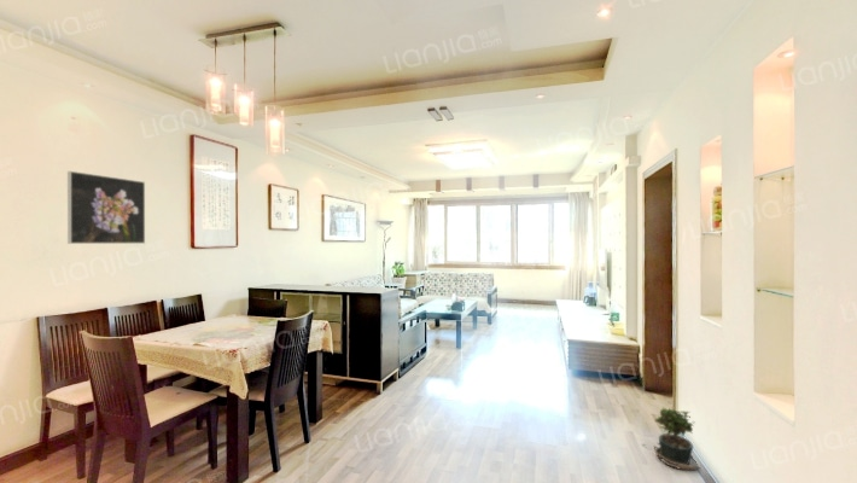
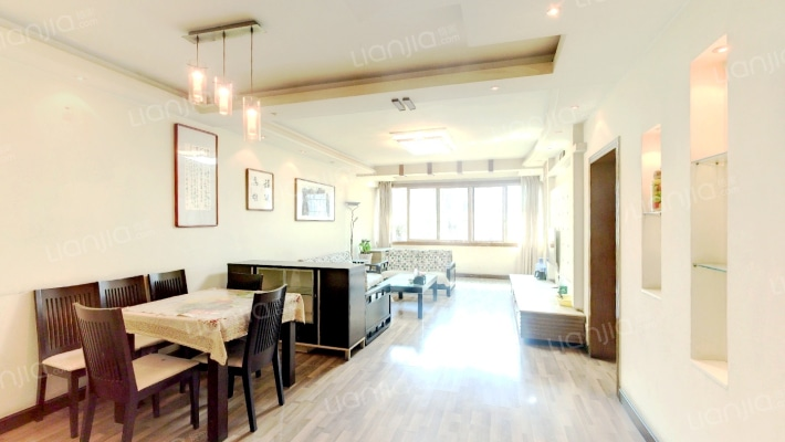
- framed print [66,170,146,245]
- potted plant [641,406,700,471]
